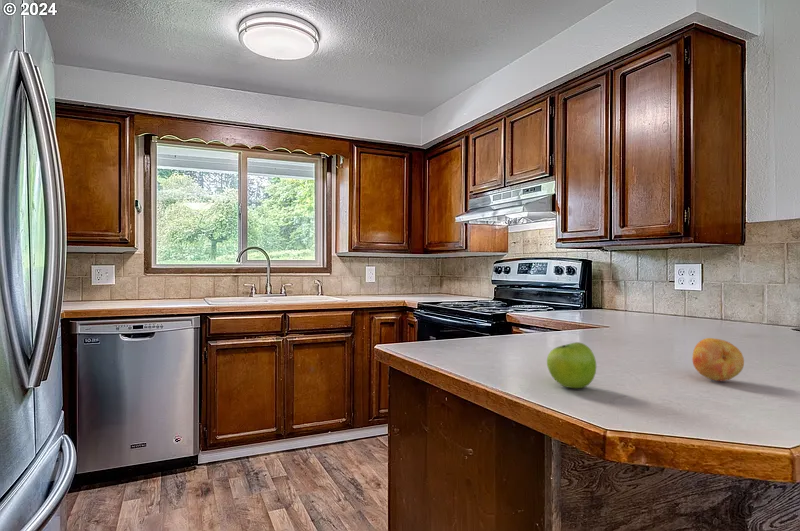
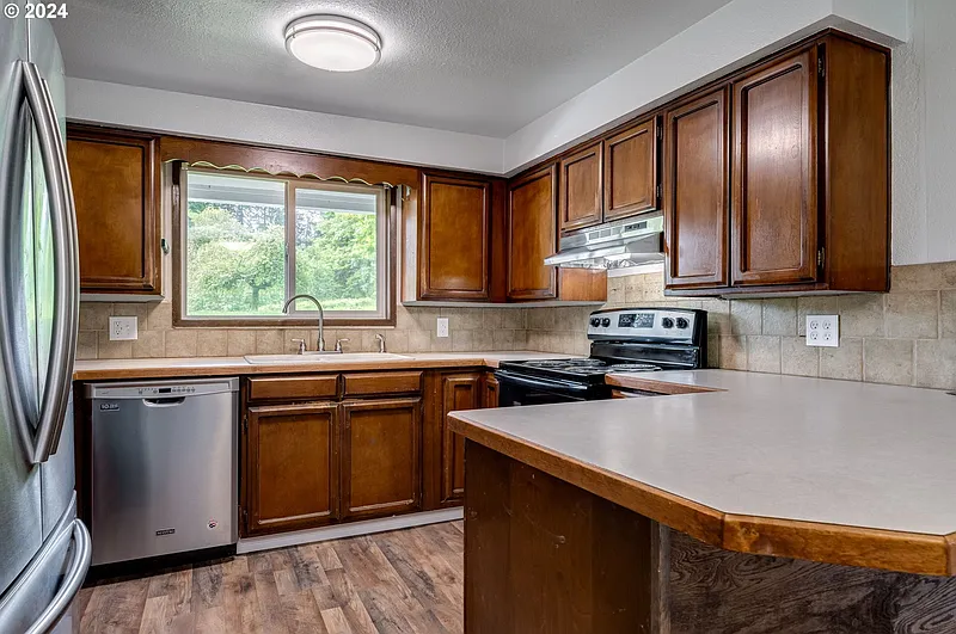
- fruit [546,341,597,389]
- fruit [691,337,745,382]
